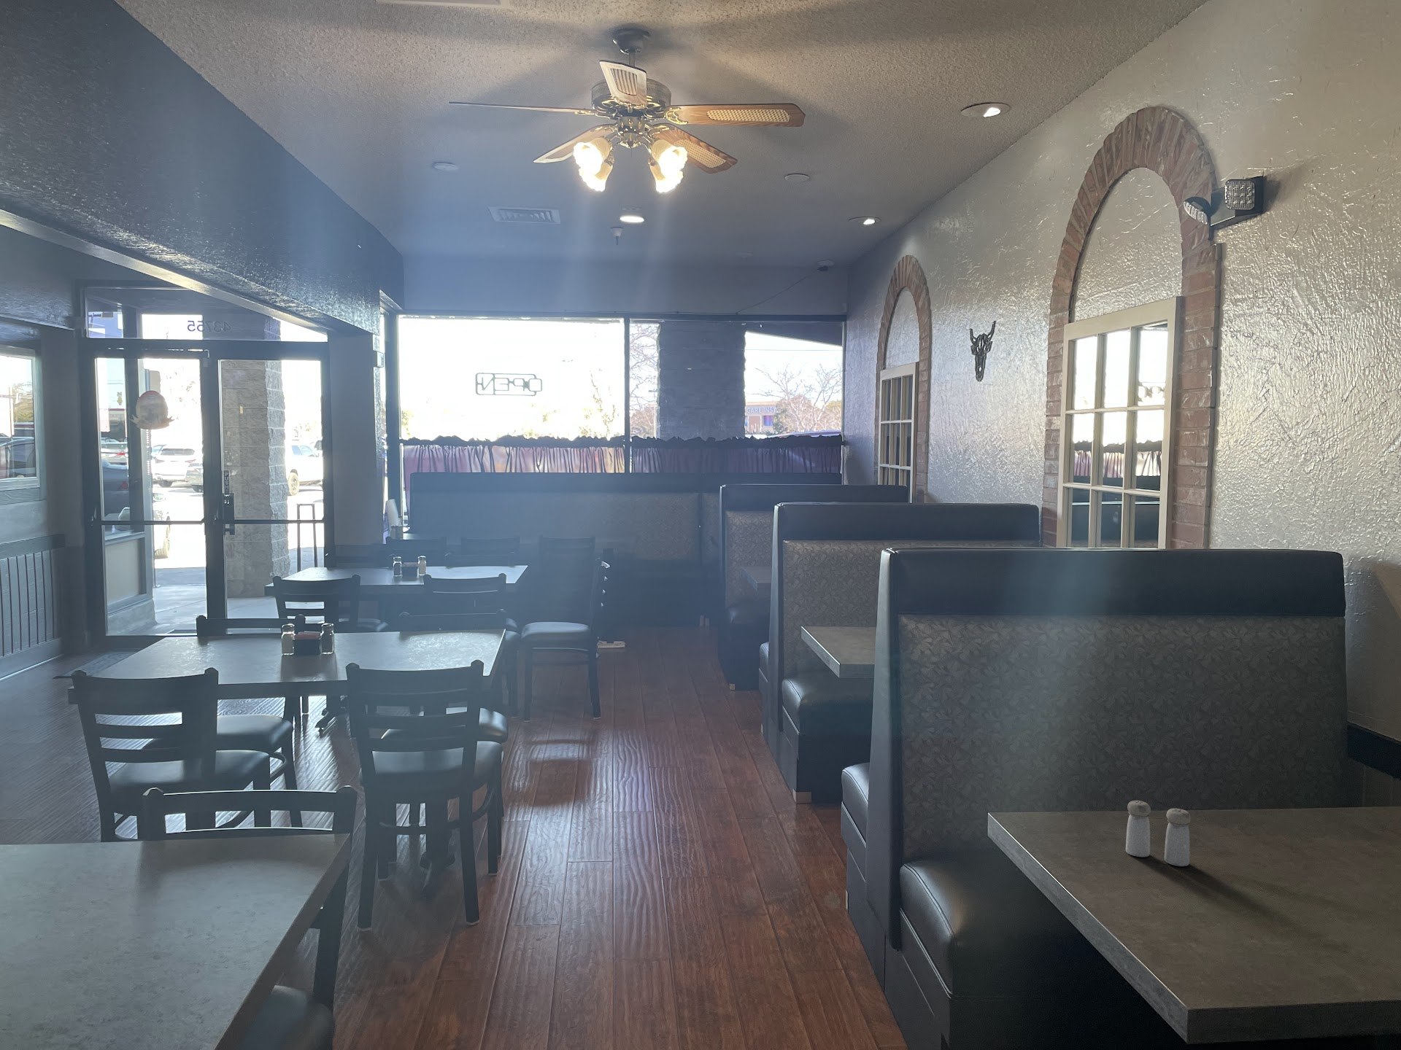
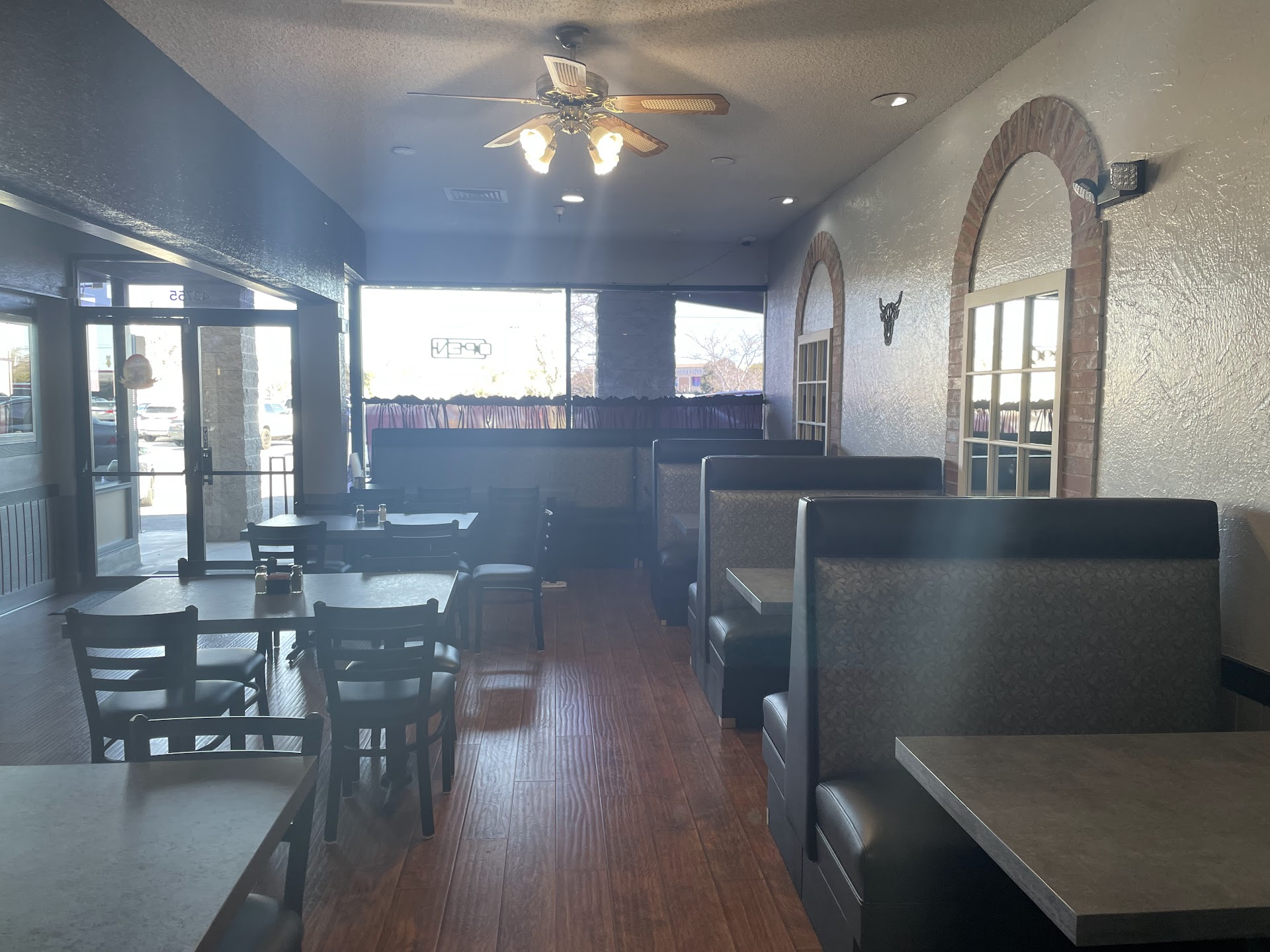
- salt and pepper shaker [1125,800,1191,867]
